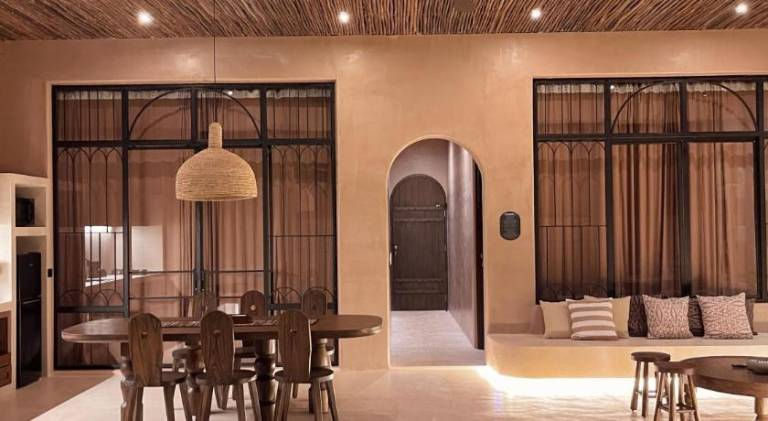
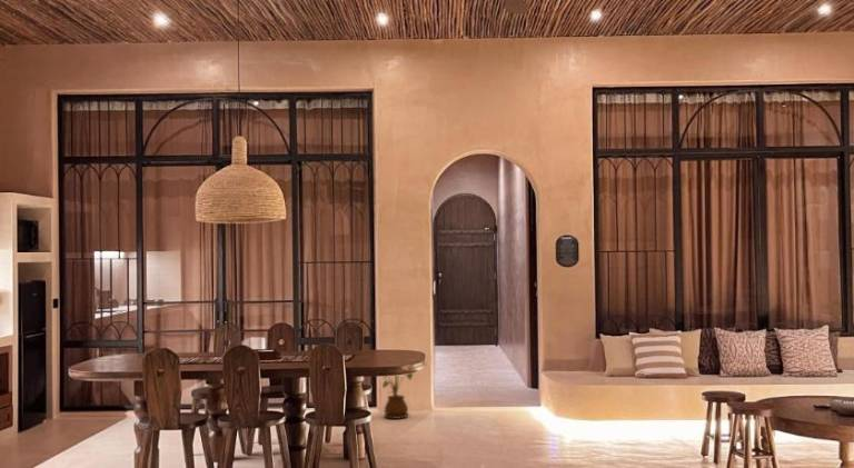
+ house plant [381,362,427,420]
